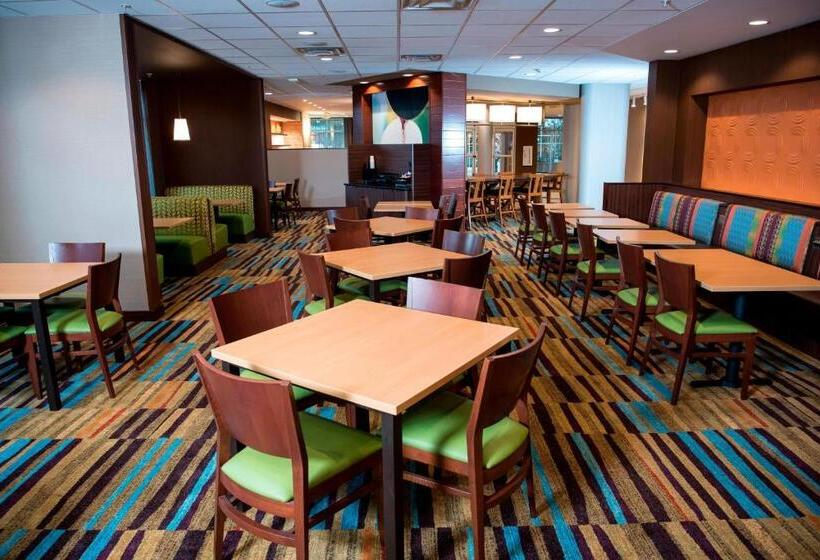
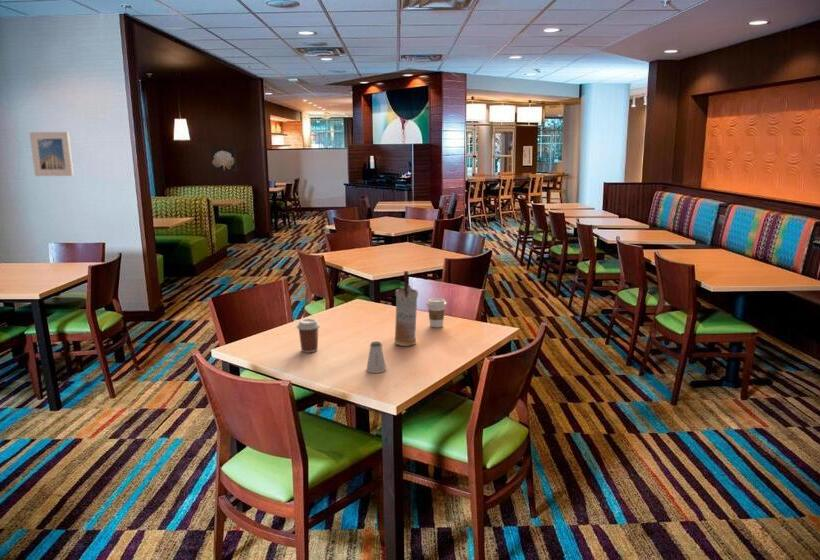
+ coffee cup [296,318,321,354]
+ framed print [28,131,75,177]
+ coffee cup [426,297,447,328]
+ vase [393,270,419,347]
+ wall art [210,146,237,172]
+ saltshaker [365,340,388,374]
